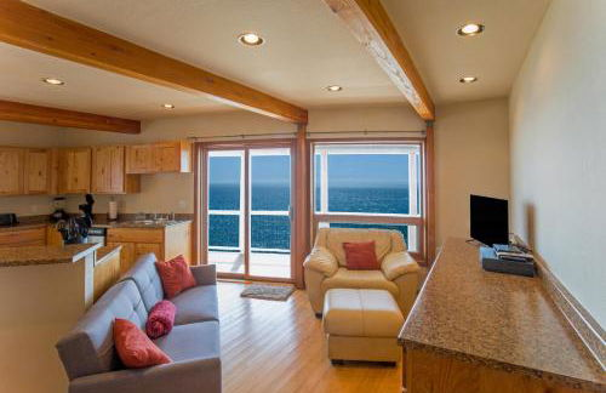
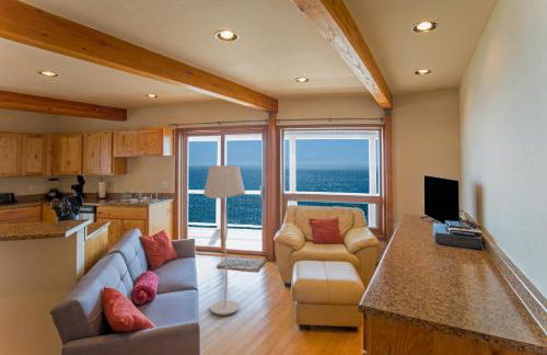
+ floor lamp [202,164,246,317]
